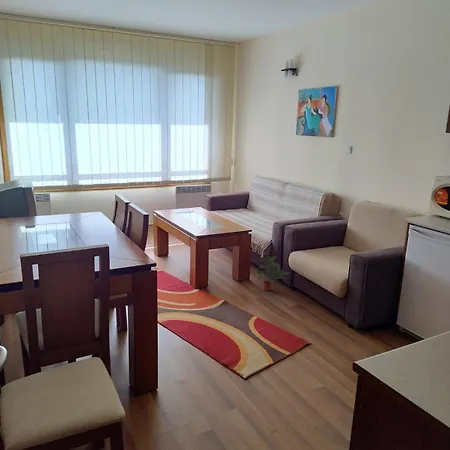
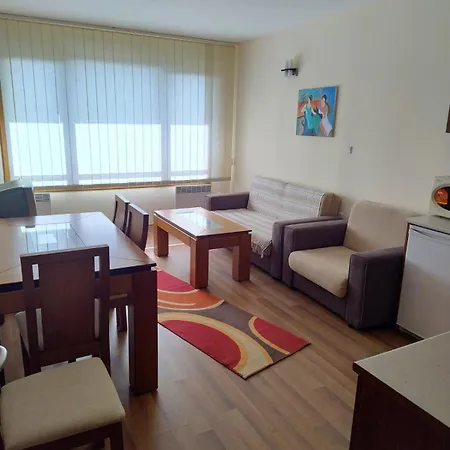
- potted plant [254,255,291,292]
